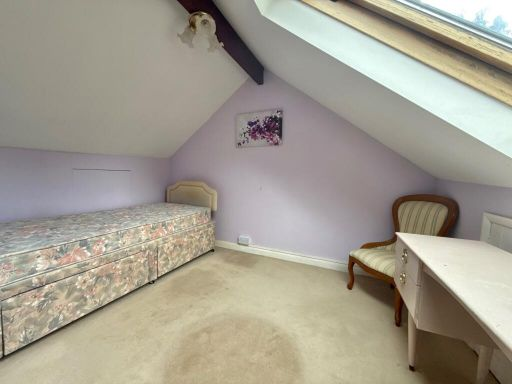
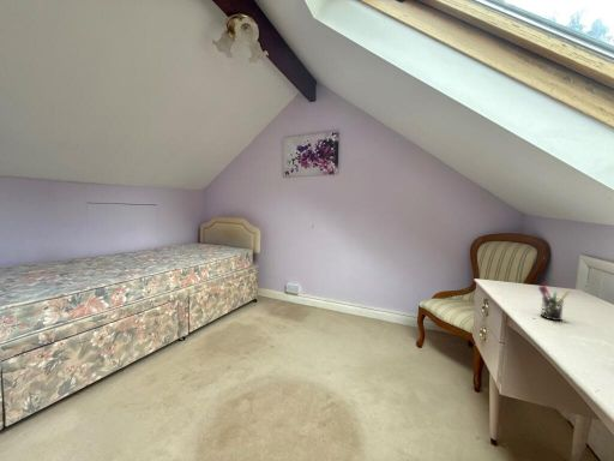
+ pen holder [537,282,571,322]
